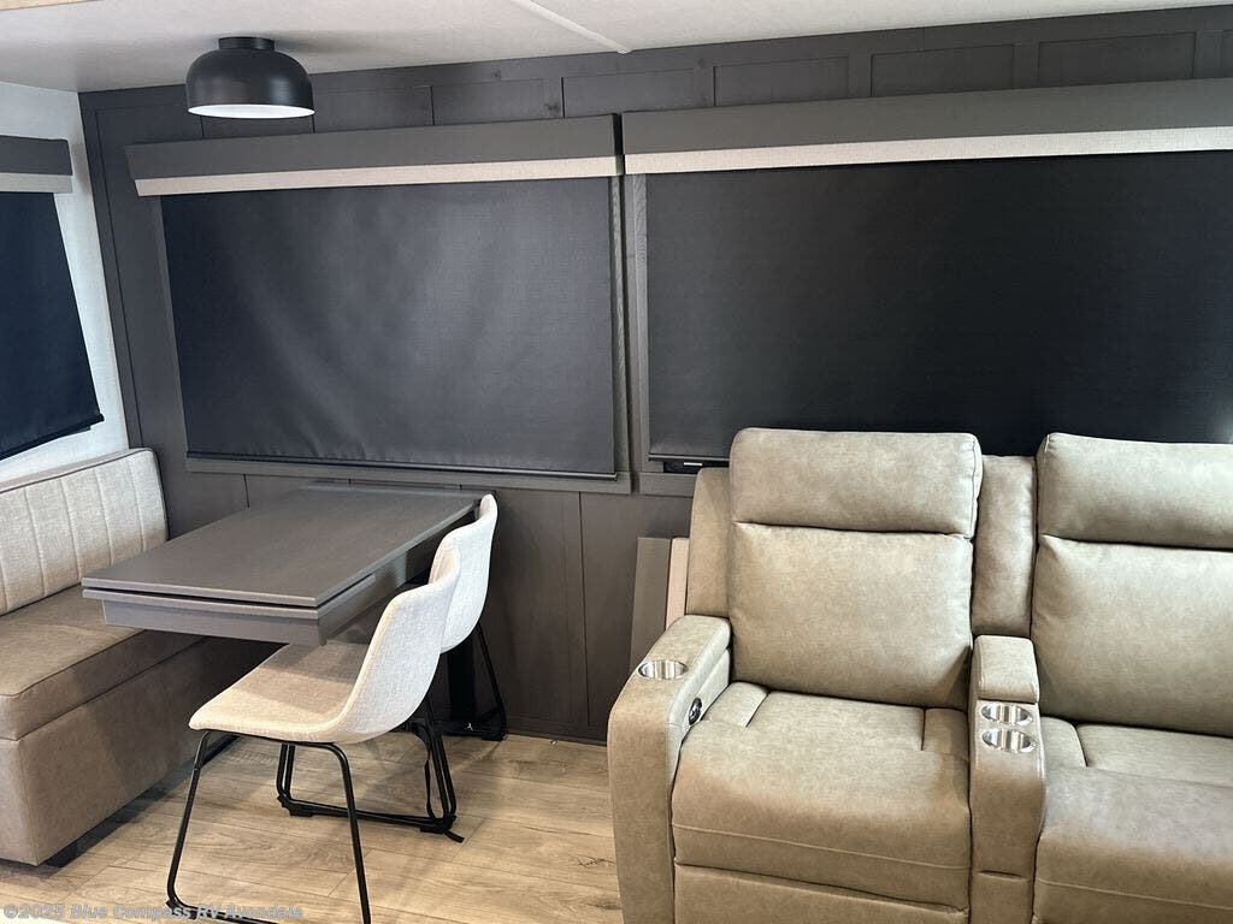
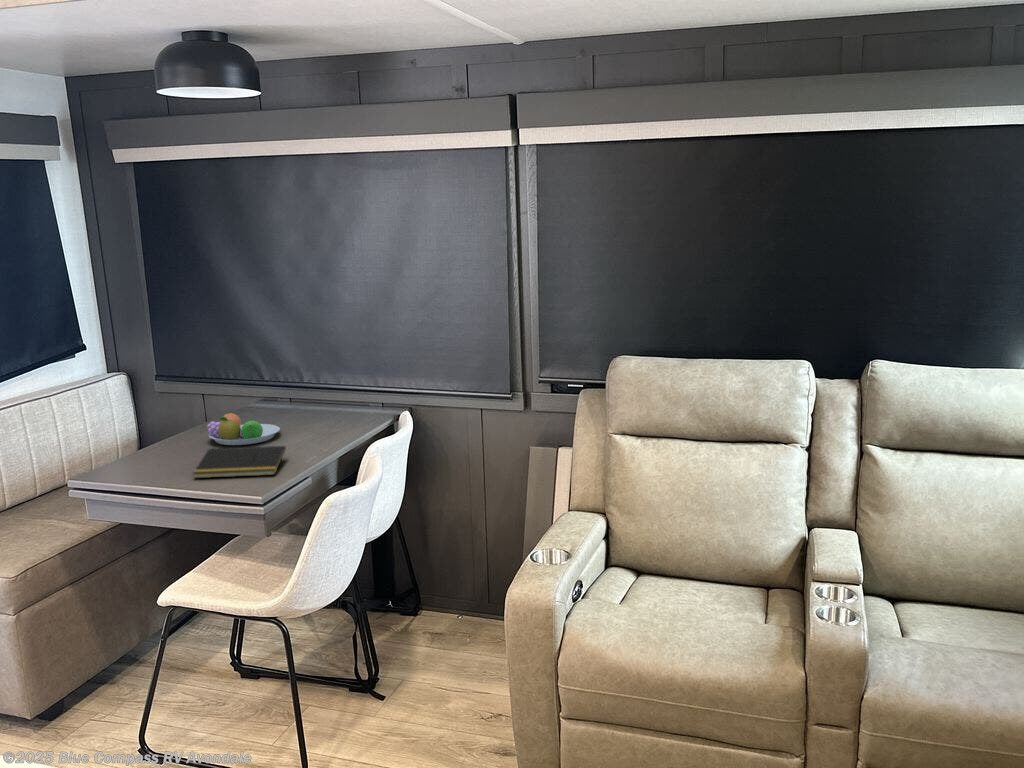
+ notepad [192,445,287,479]
+ fruit bowl [206,412,281,446]
